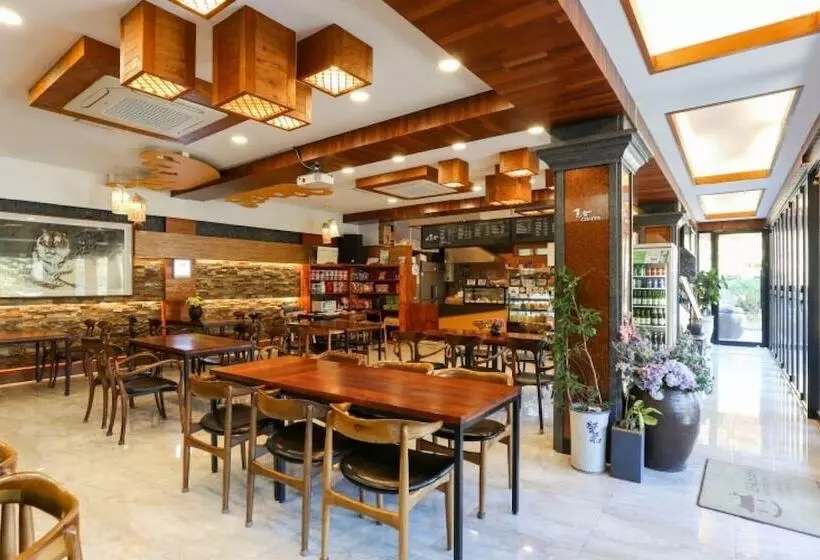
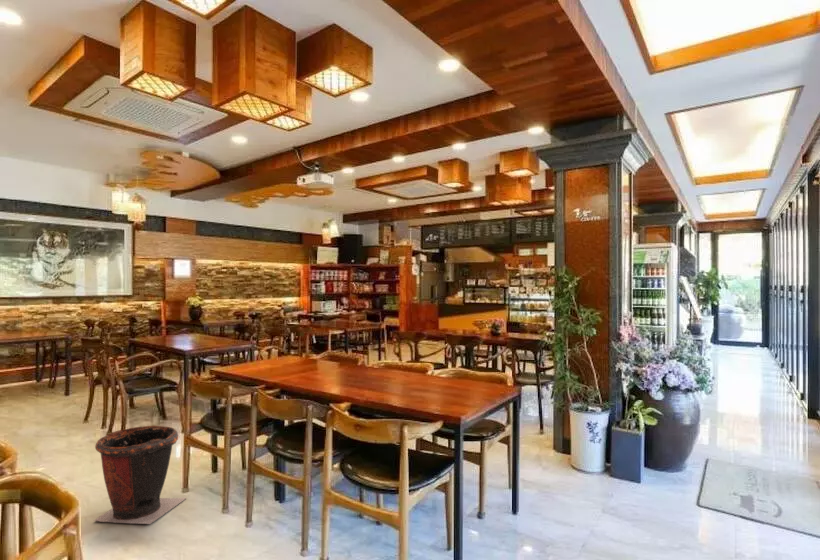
+ trash can [92,424,187,525]
